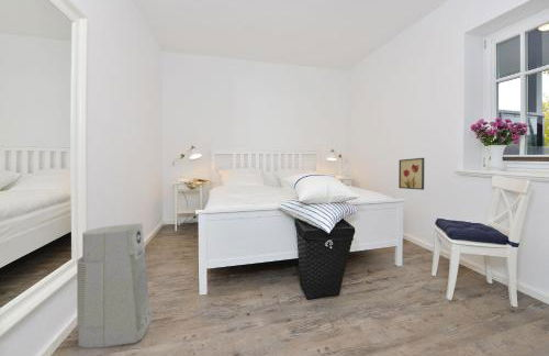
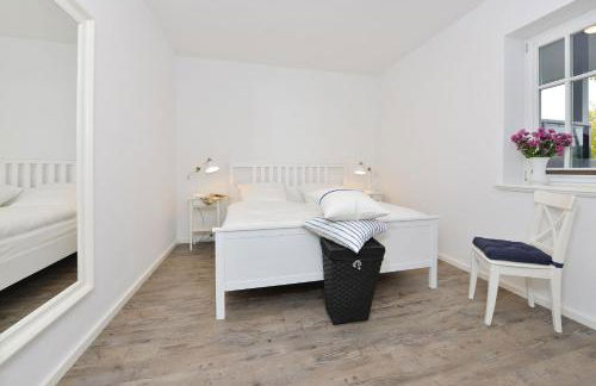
- wall art [397,157,425,191]
- air purifier [76,222,153,349]
